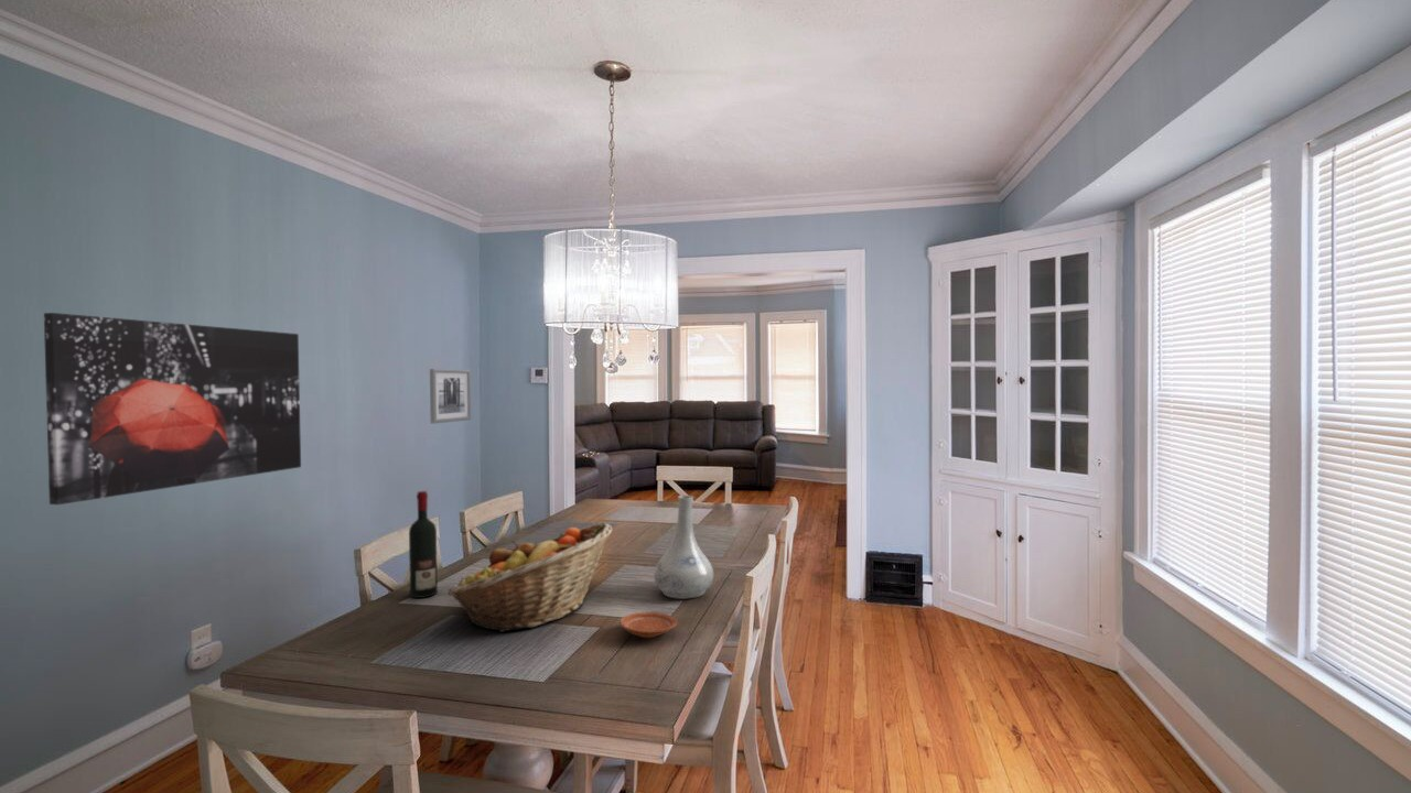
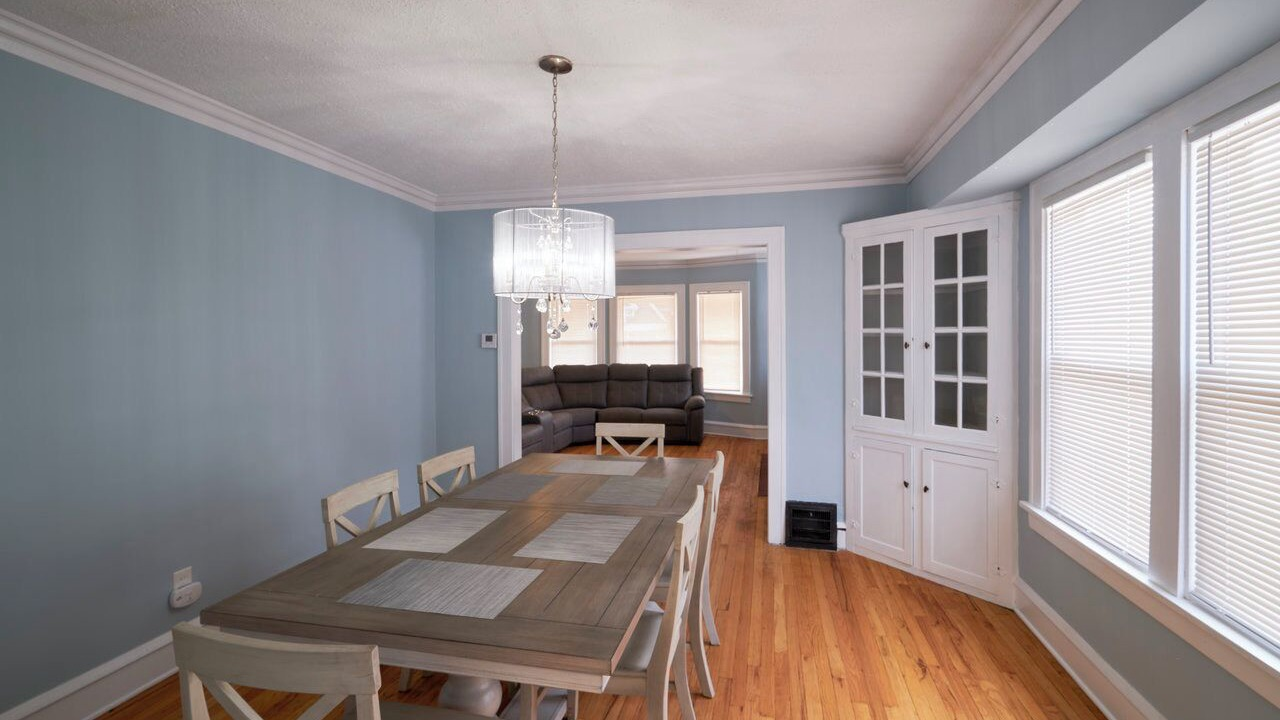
- wall art [429,368,472,424]
- wall art [43,312,302,506]
- fruit basket [446,522,613,633]
- alcohol [408,490,439,599]
- plate [618,611,678,639]
- vase [653,495,714,600]
